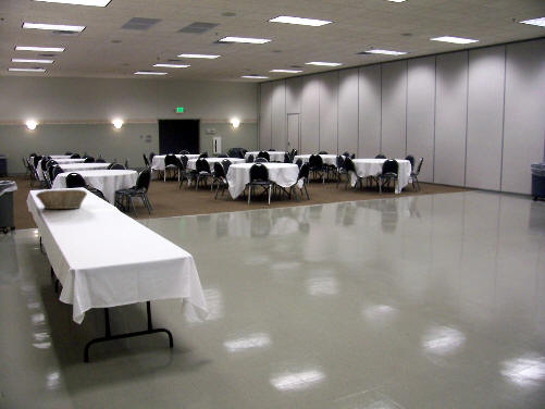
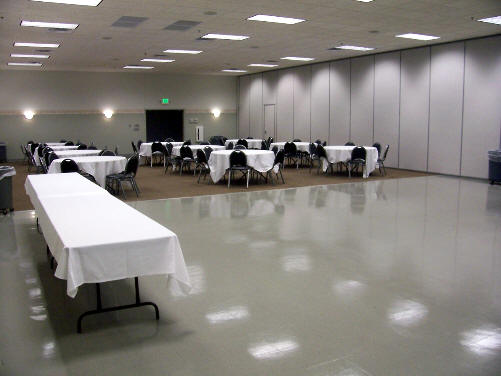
- fruit basket [35,188,88,210]
